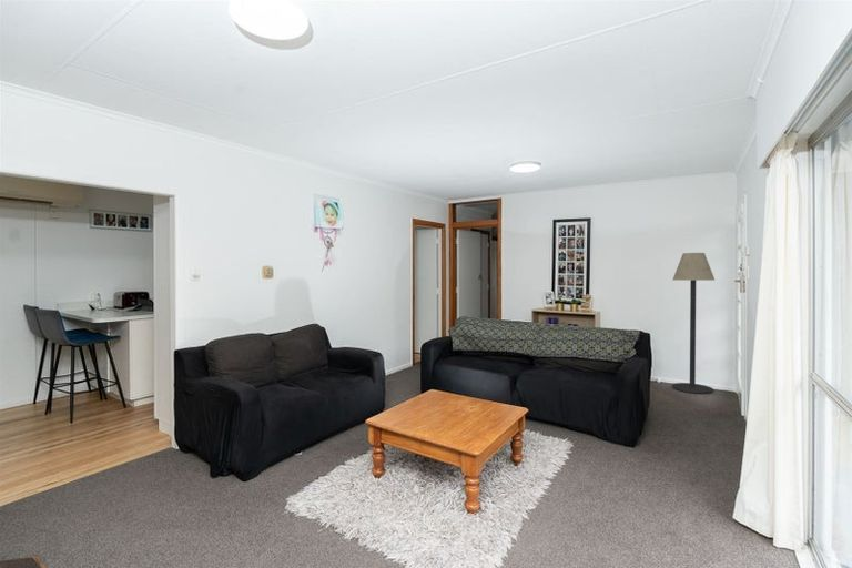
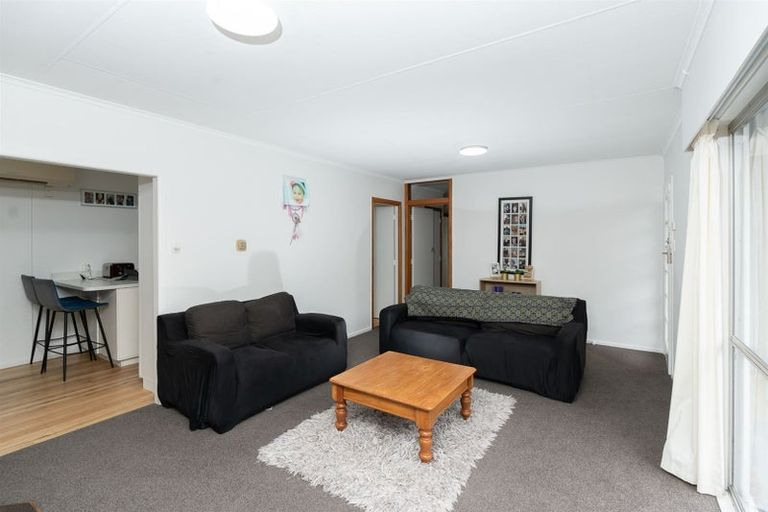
- floor lamp [671,252,716,395]
